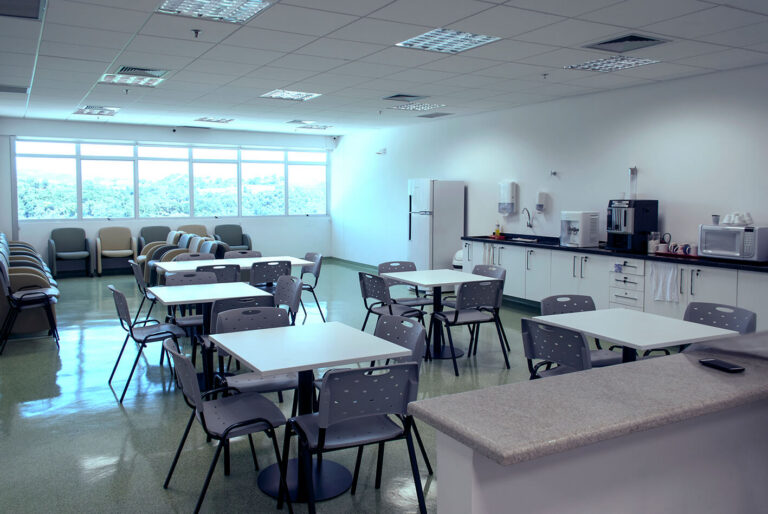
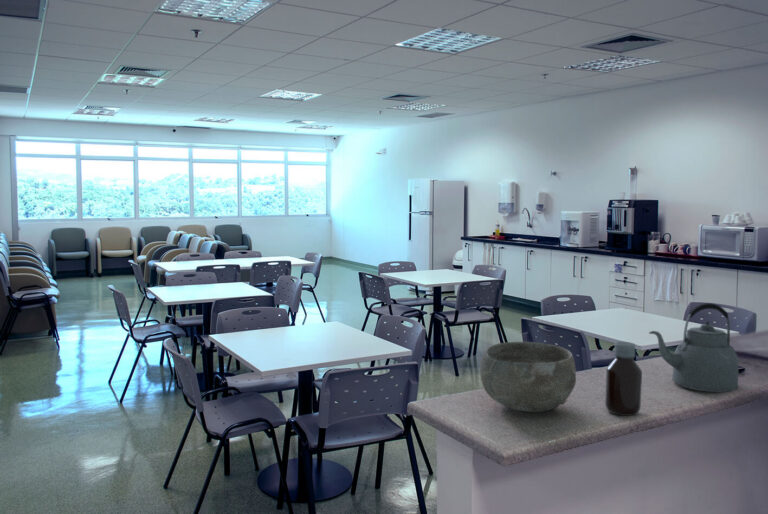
+ bottle [604,341,643,417]
+ bowl [479,341,577,413]
+ kettle [648,302,740,393]
